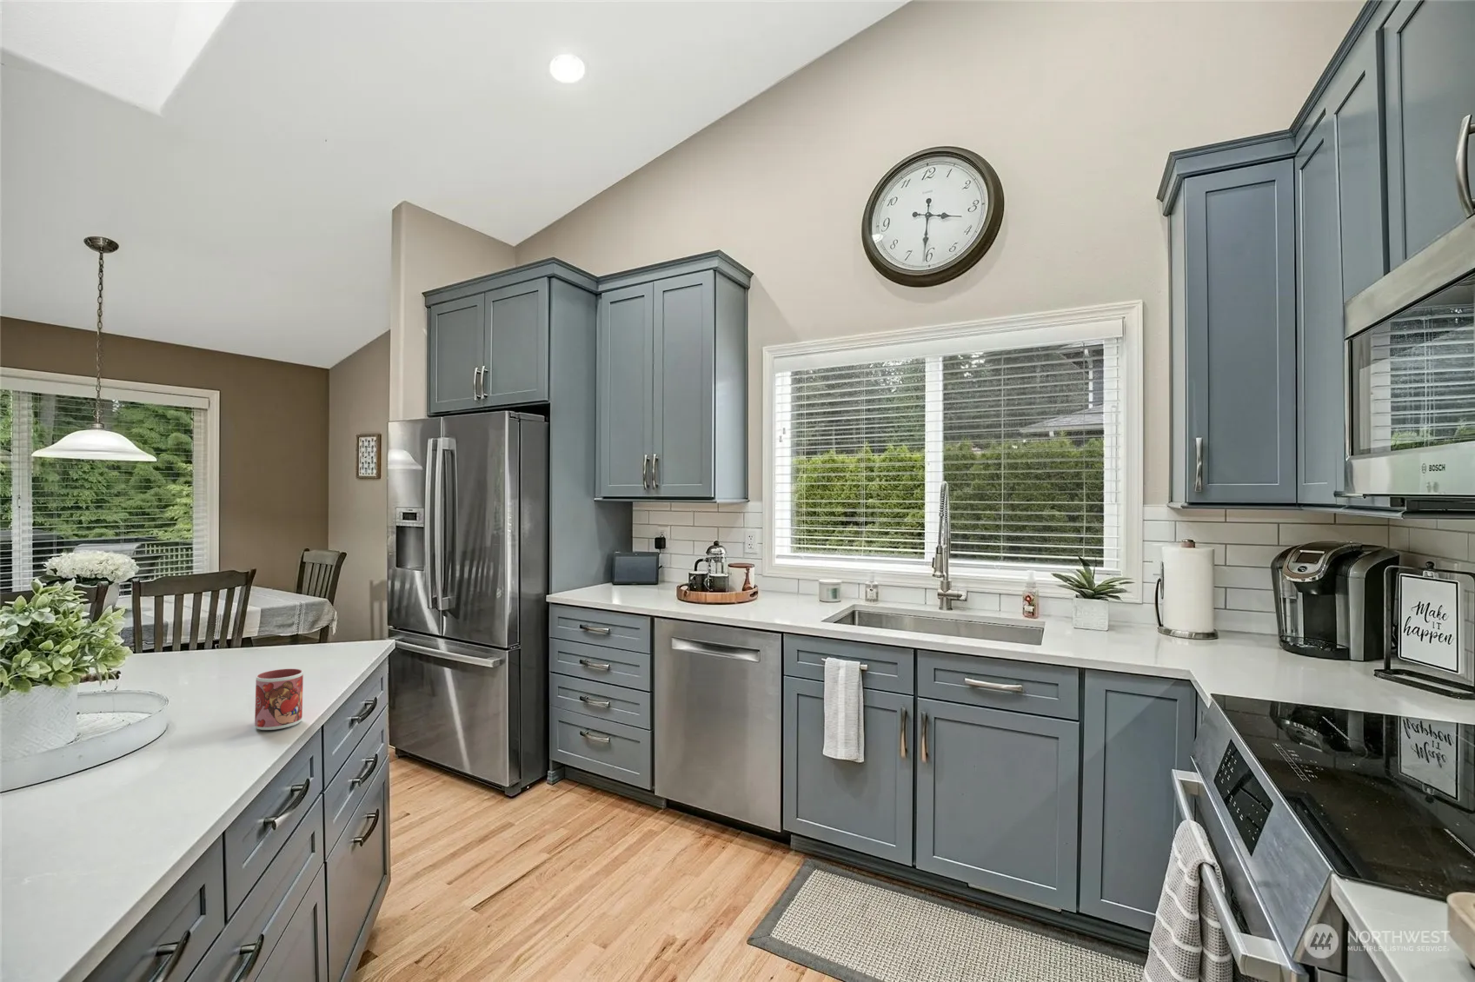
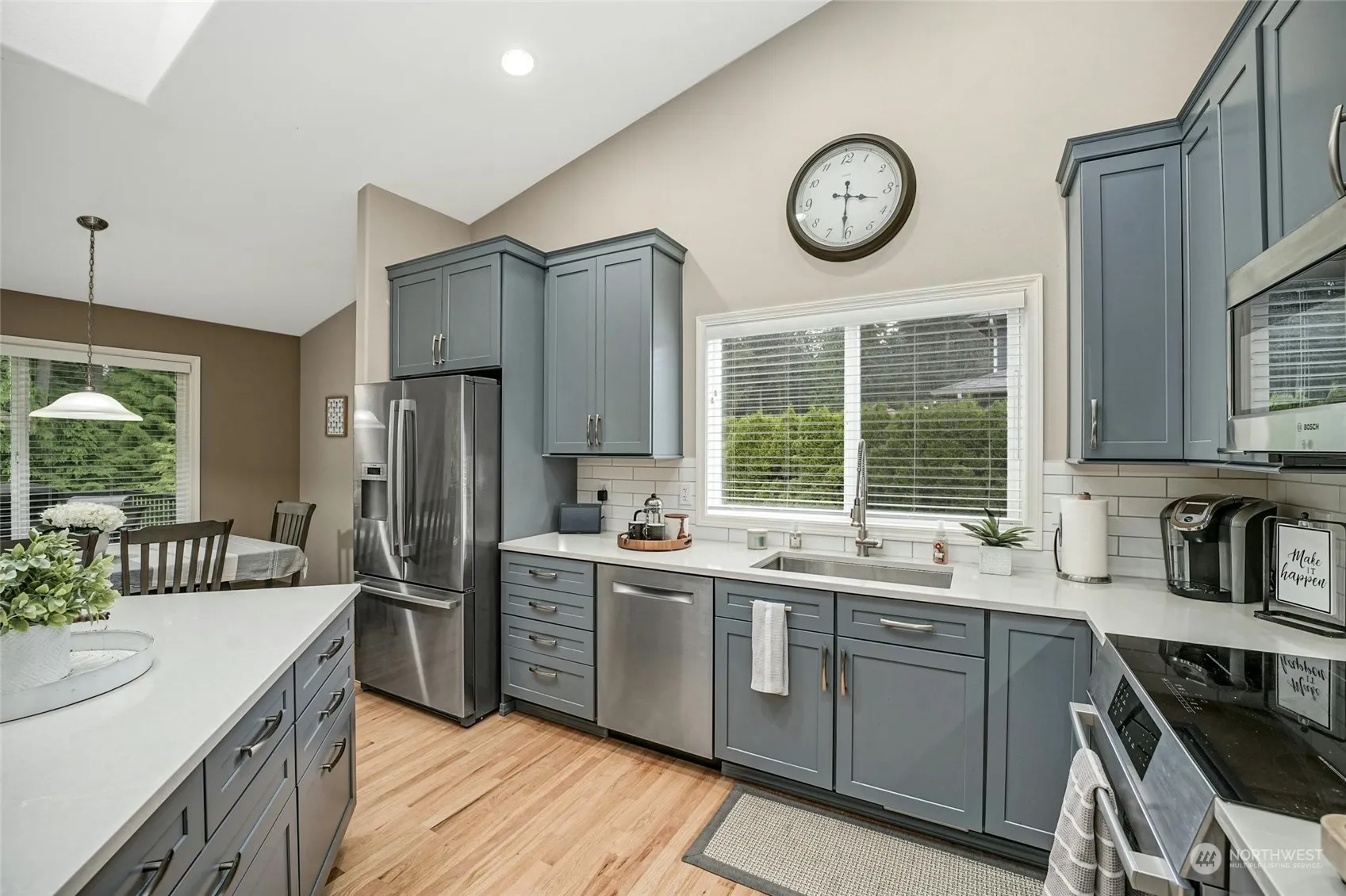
- mug [254,669,305,731]
